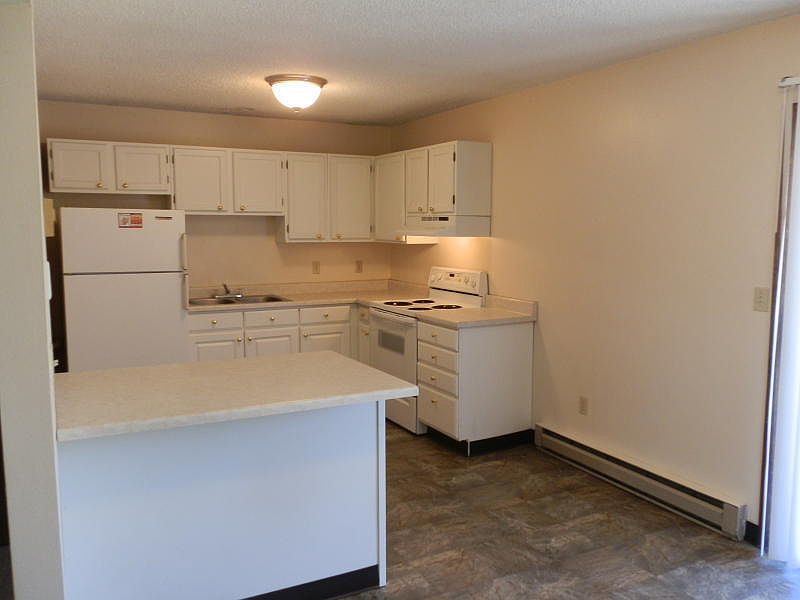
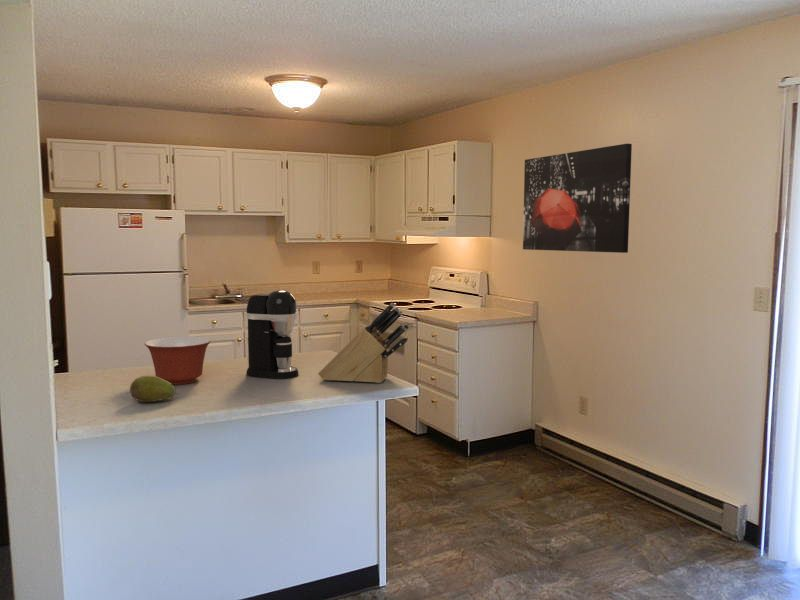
+ wall art [522,143,633,254]
+ coffee maker [245,289,299,379]
+ knife block [317,302,411,384]
+ mixing bowl [144,336,212,386]
+ fruit [129,375,176,403]
